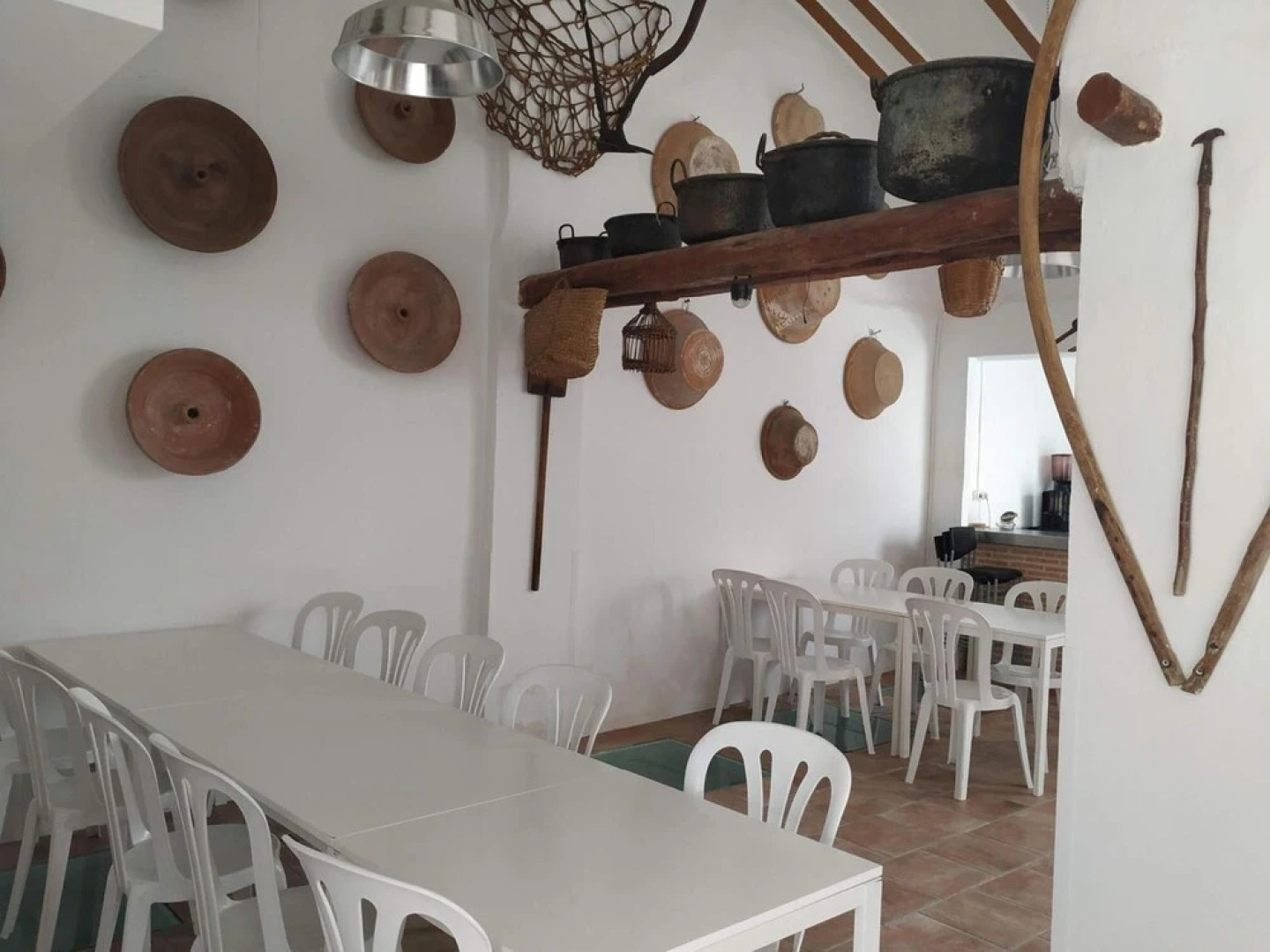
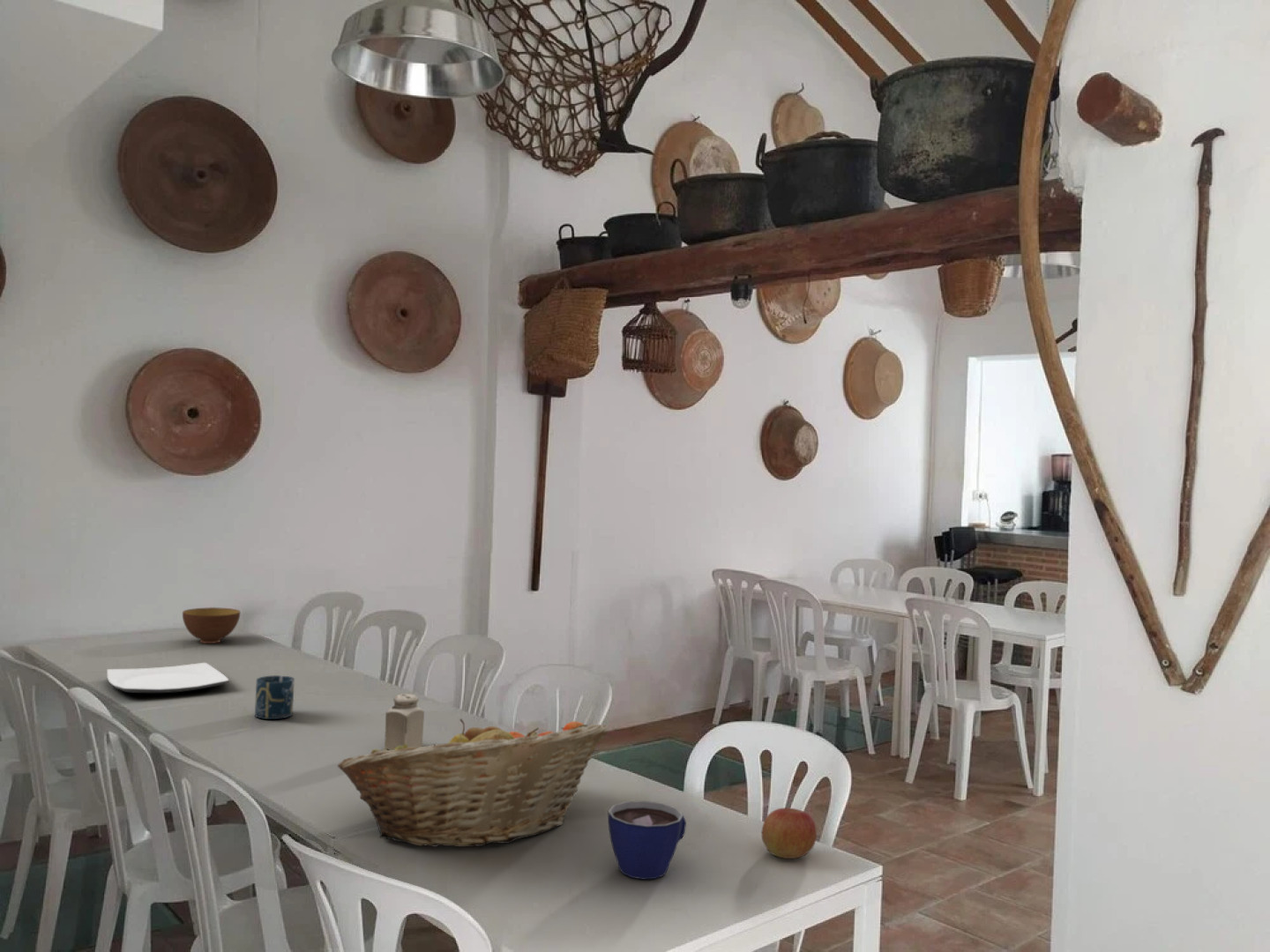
+ plate [106,662,230,694]
+ fruit basket [337,718,609,848]
+ bowl [182,606,241,644]
+ salt shaker [384,693,425,750]
+ apple [761,807,818,859]
+ cup [254,674,295,720]
+ cup [608,800,687,881]
